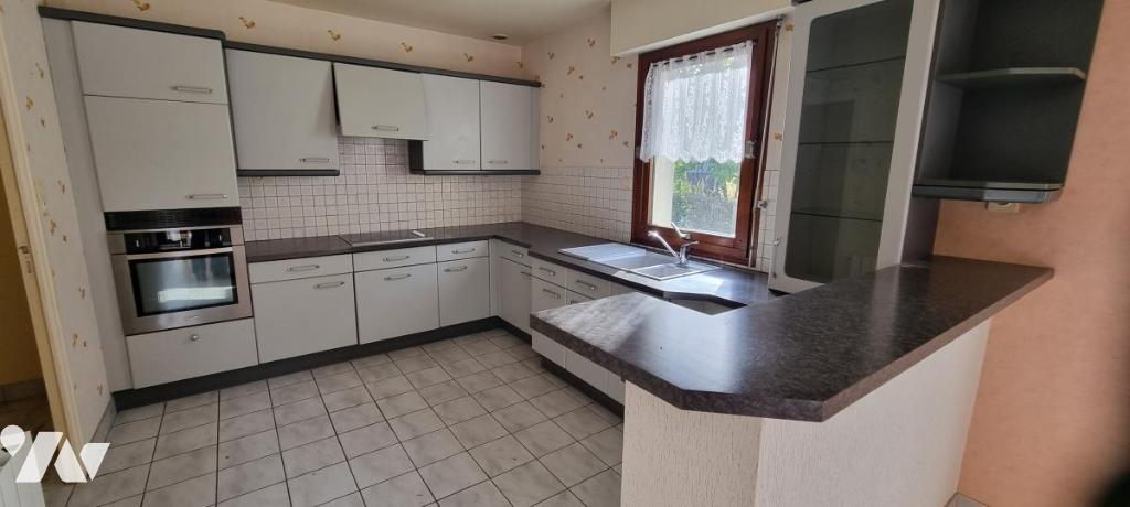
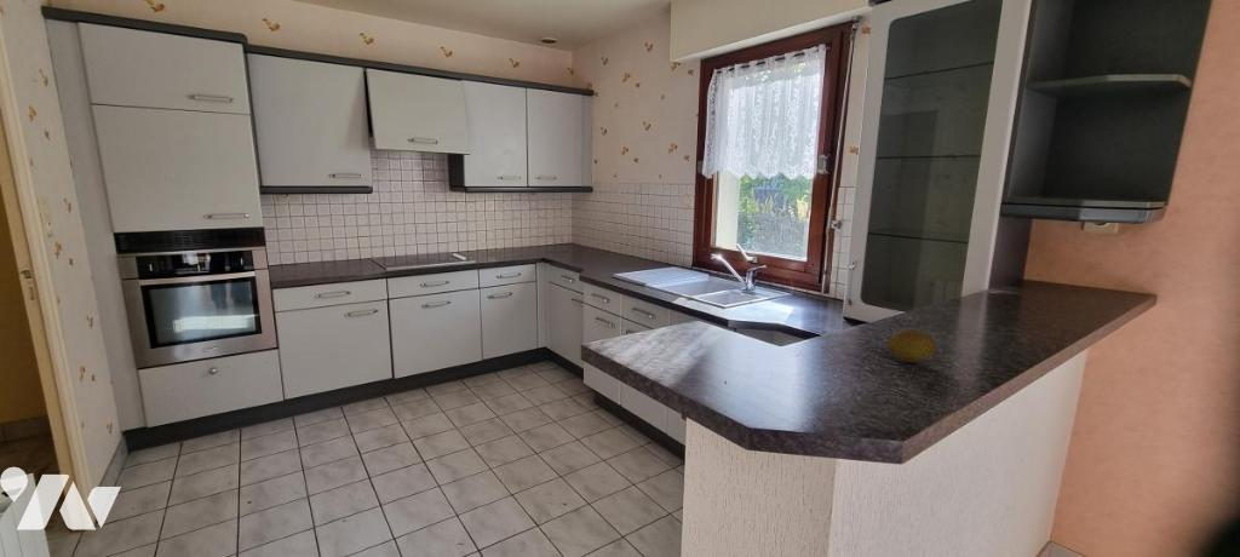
+ fruit [886,328,937,364]
